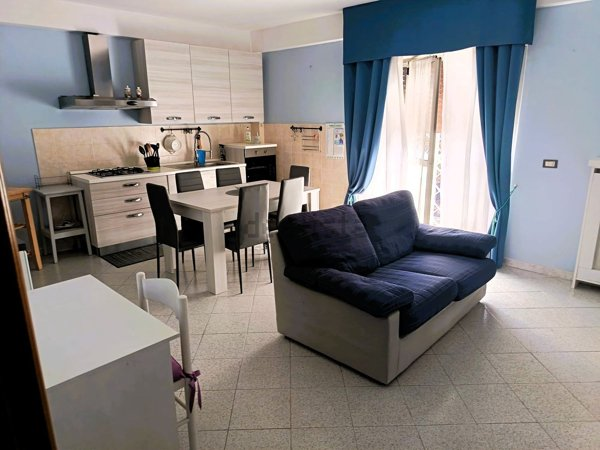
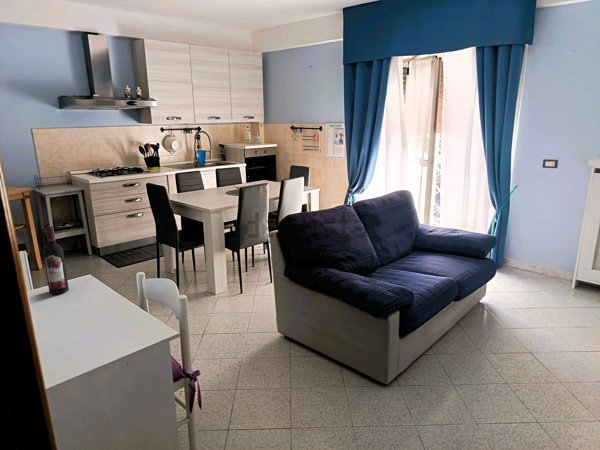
+ wine bottle [42,225,70,295]
